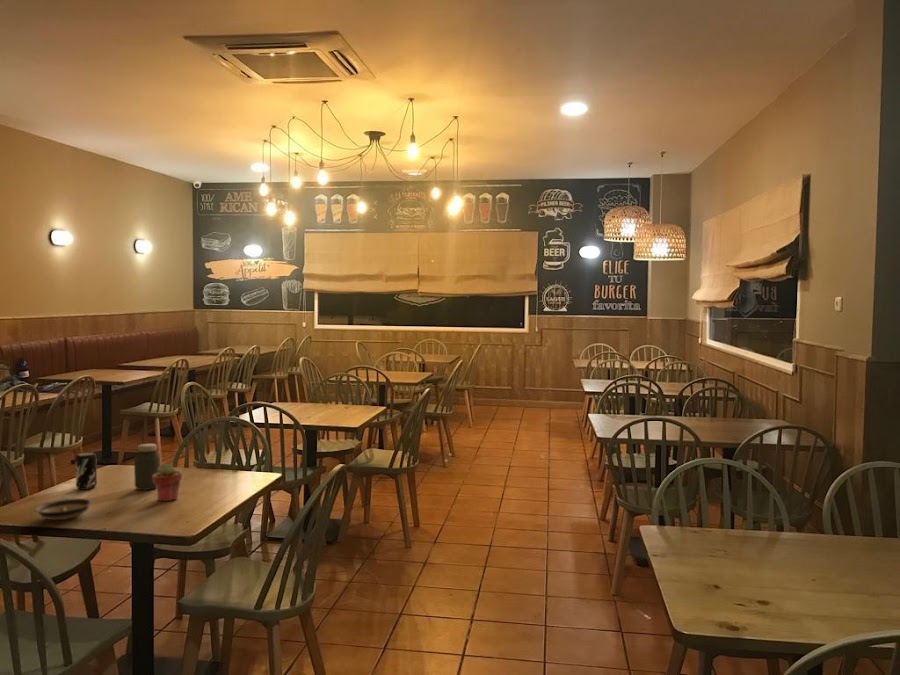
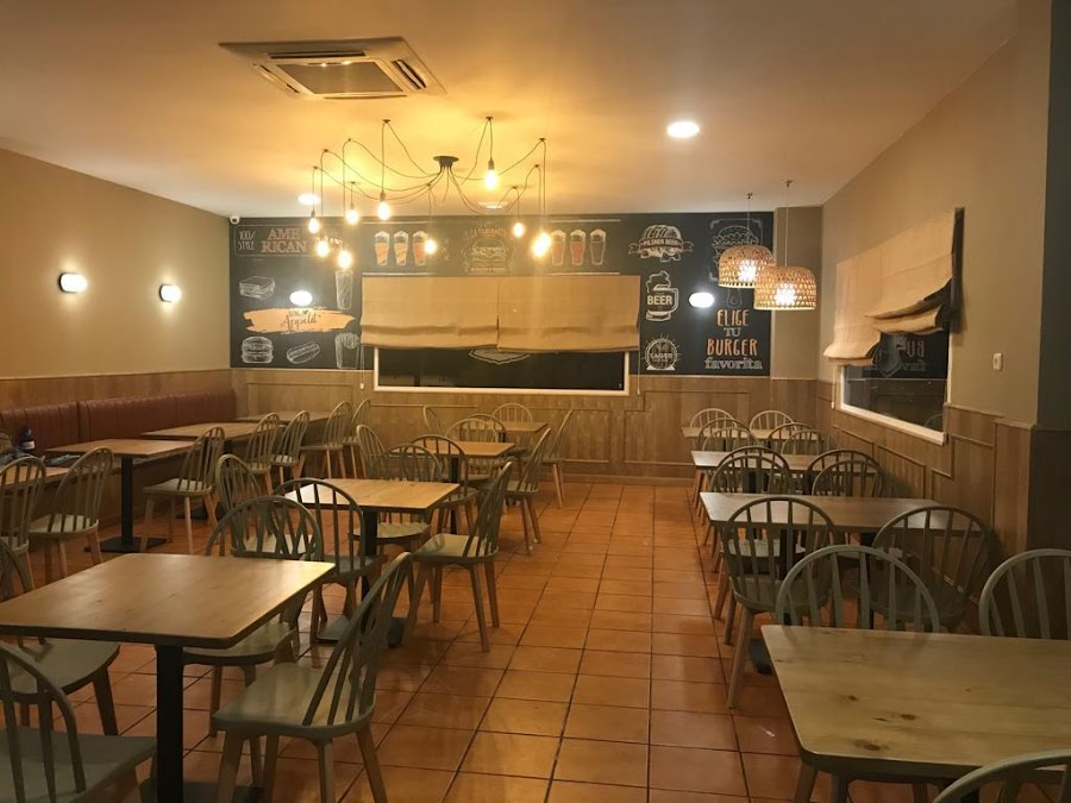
- saucer [34,497,93,521]
- jar [133,443,161,491]
- beverage can [75,451,98,491]
- potted succulent [152,462,183,502]
